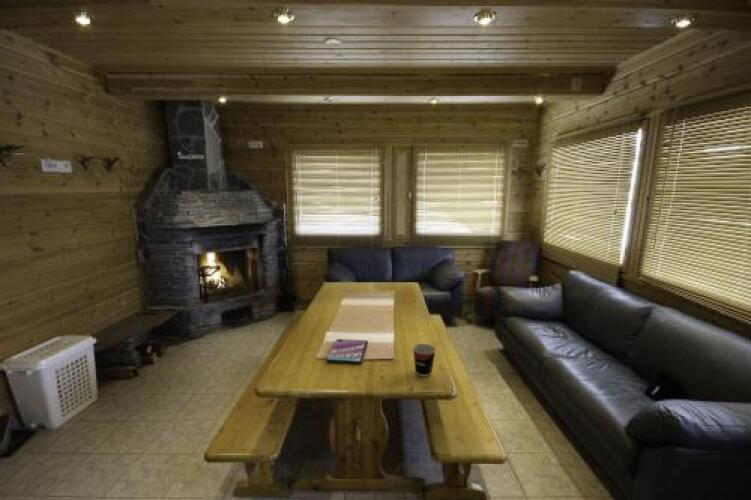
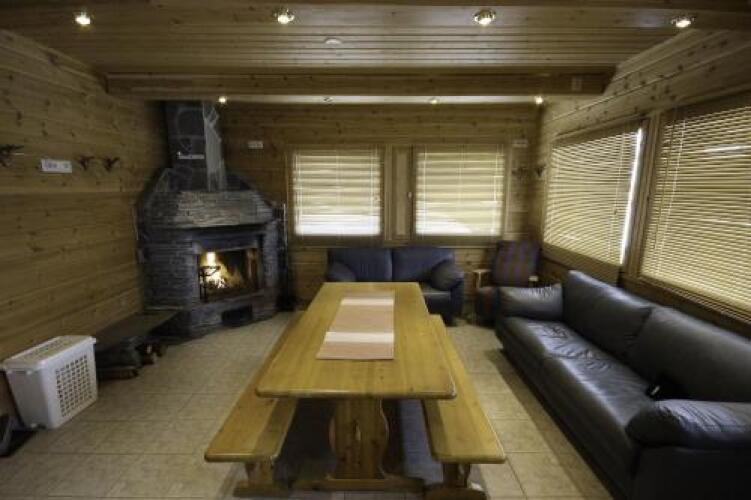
- video game case [326,338,369,365]
- cup [412,343,437,378]
